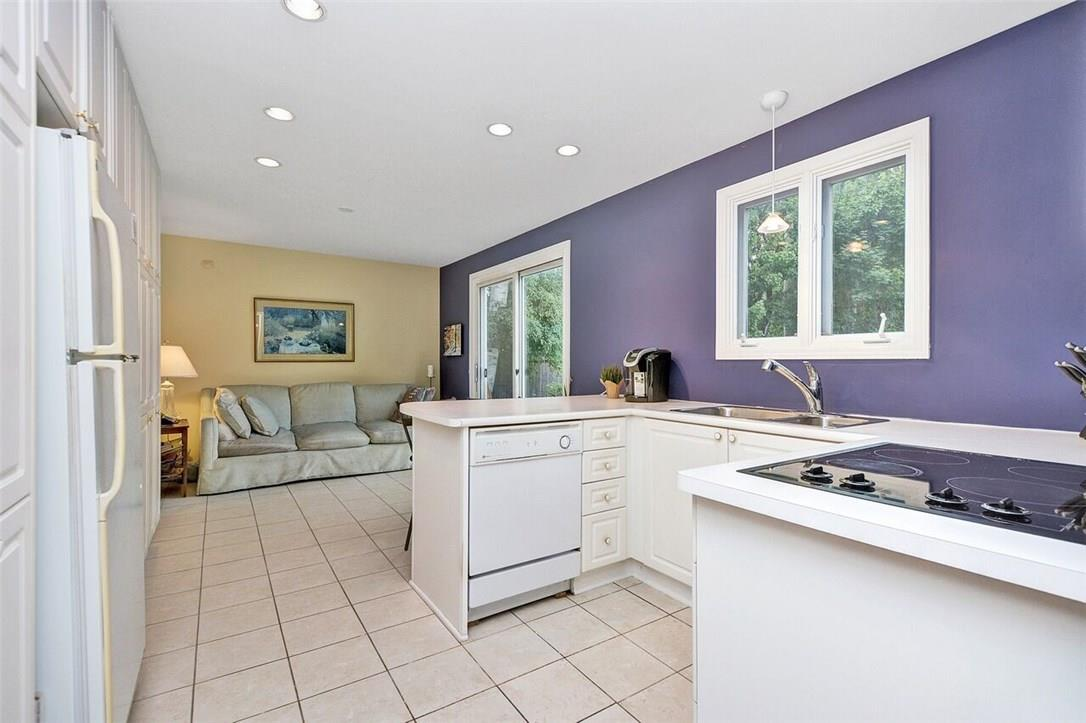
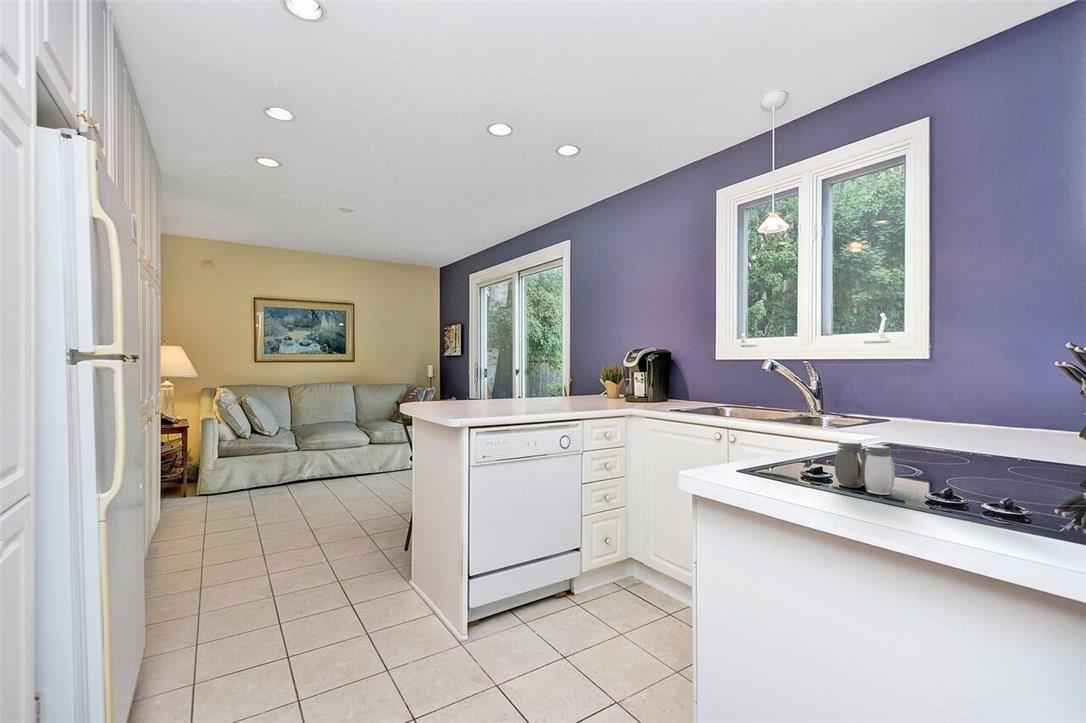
+ salt and pepper shaker [834,439,896,495]
